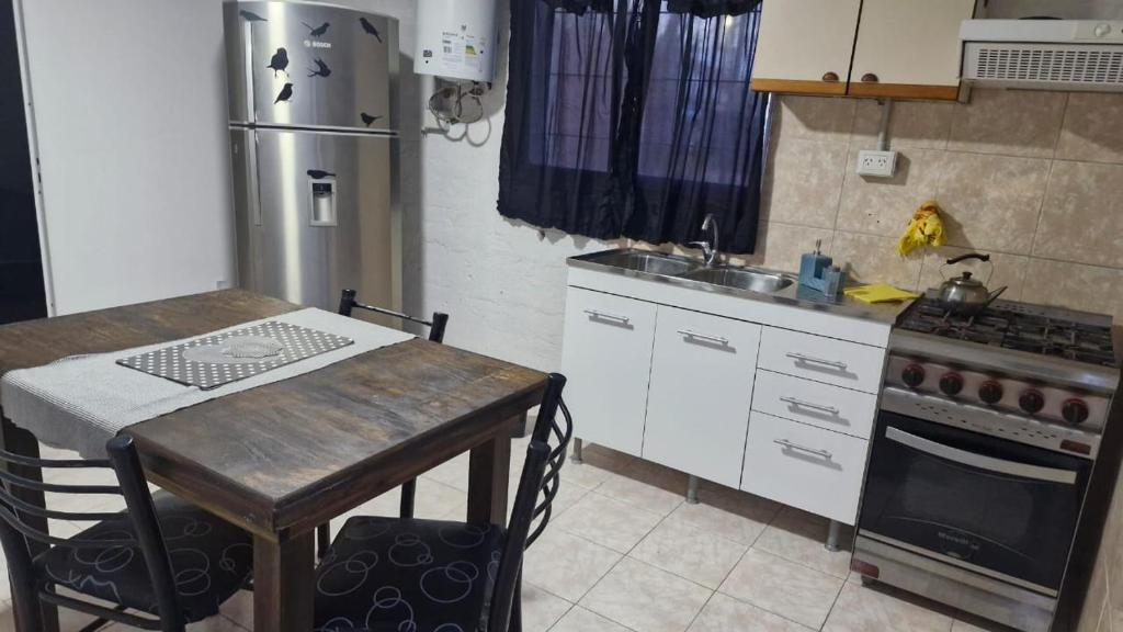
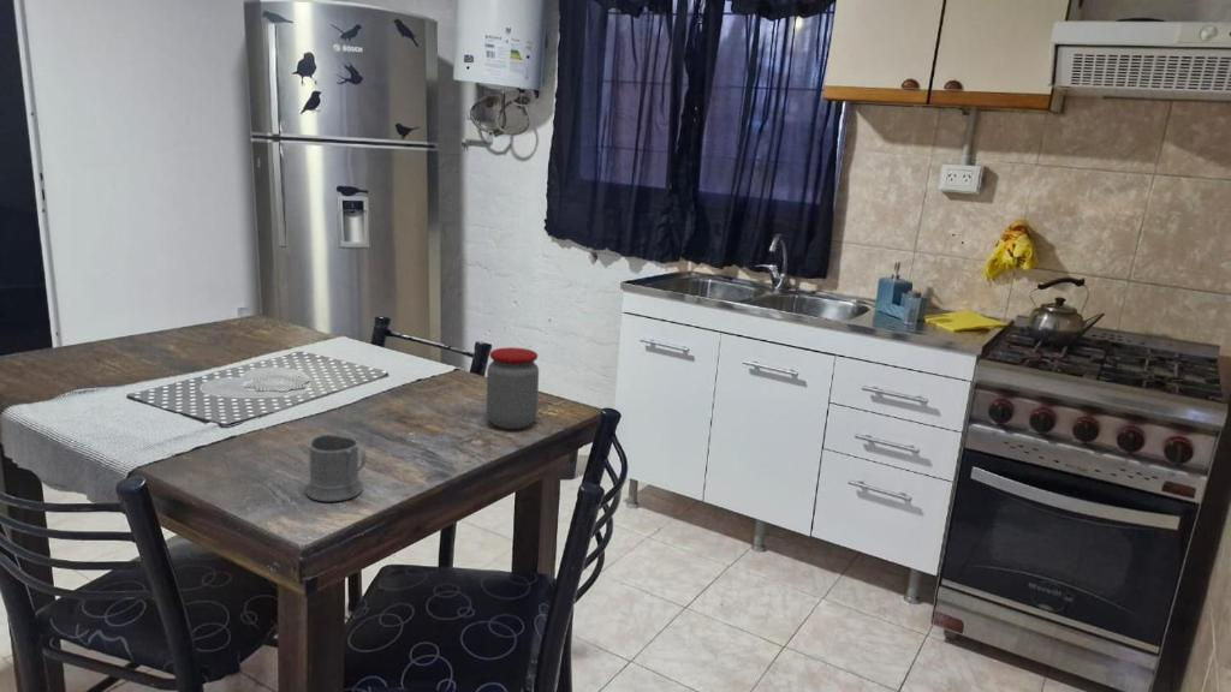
+ jar [486,346,540,430]
+ mug [305,432,368,502]
